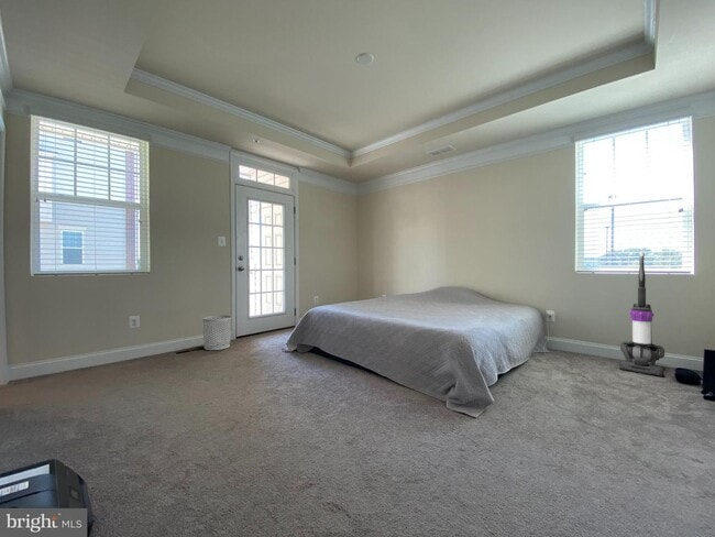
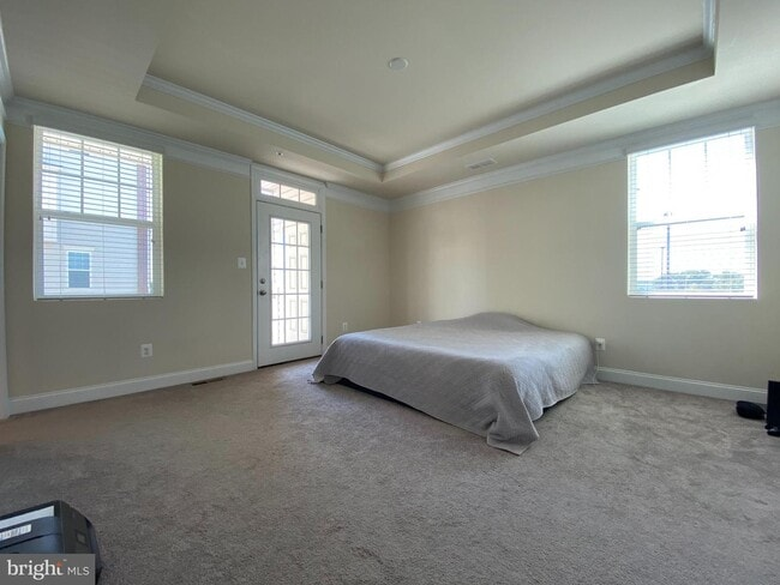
- waste bin [201,315,232,351]
- vacuum cleaner [618,251,666,376]
